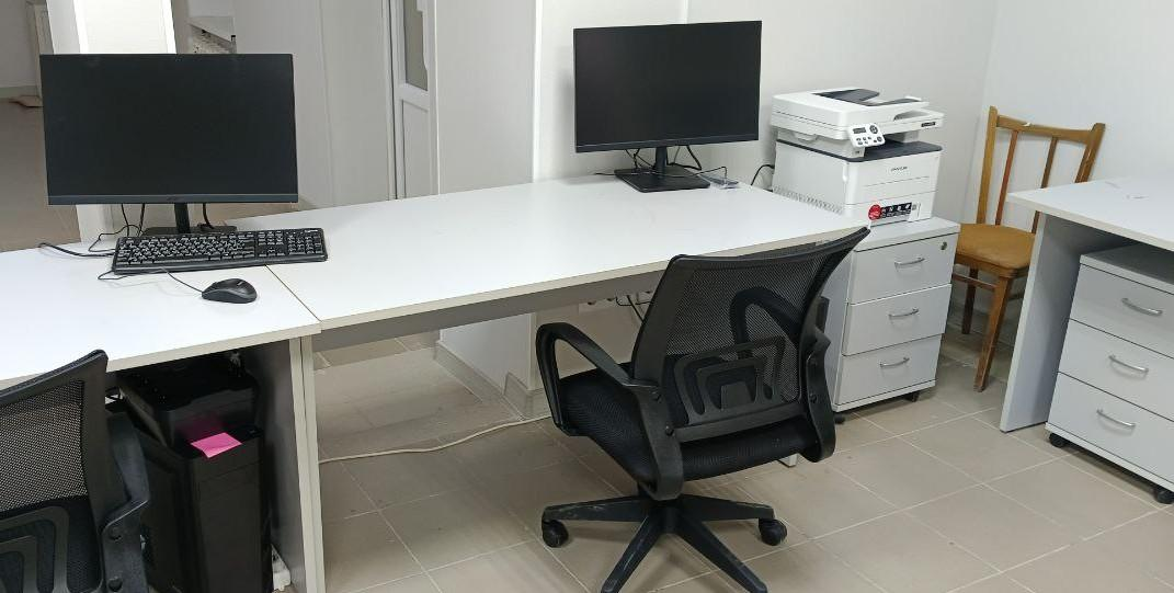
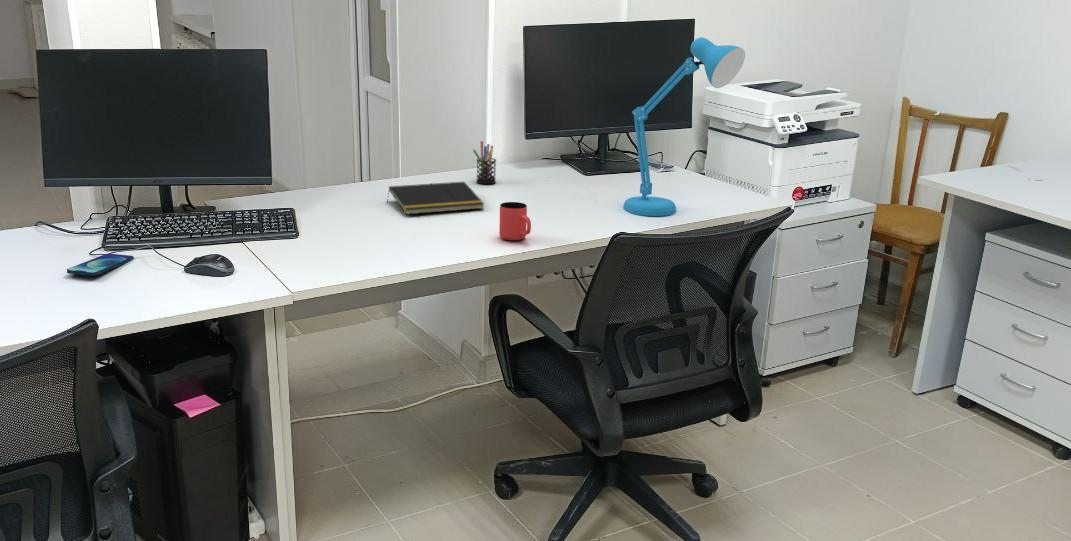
+ pen holder [472,140,497,185]
+ notepad [386,181,486,215]
+ cup [498,201,532,241]
+ smartphone [66,253,135,277]
+ desk lamp [622,36,746,217]
